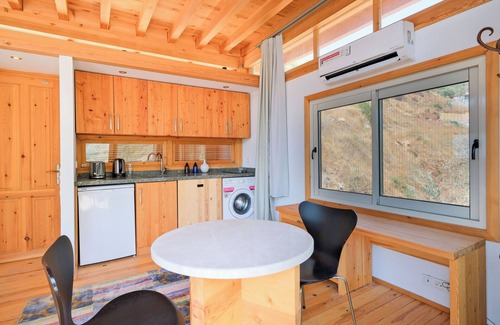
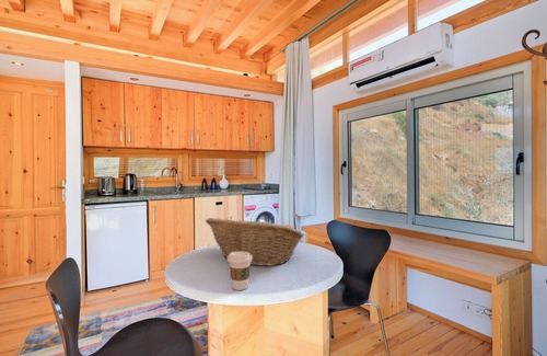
+ fruit basket [205,217,305,267]
+ coffee cup [226,252,252,291]
